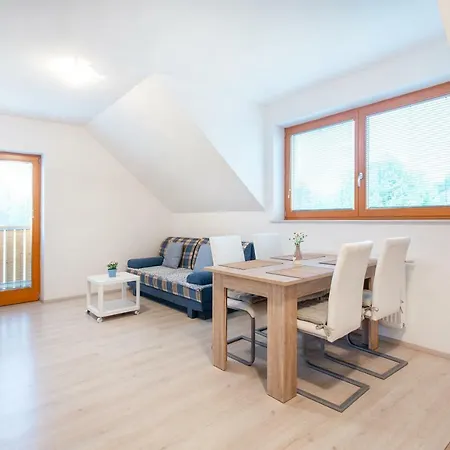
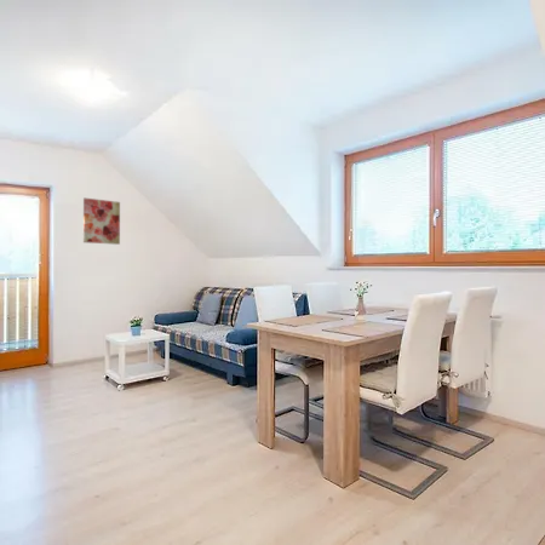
+ wall art [82,197,121,246]
